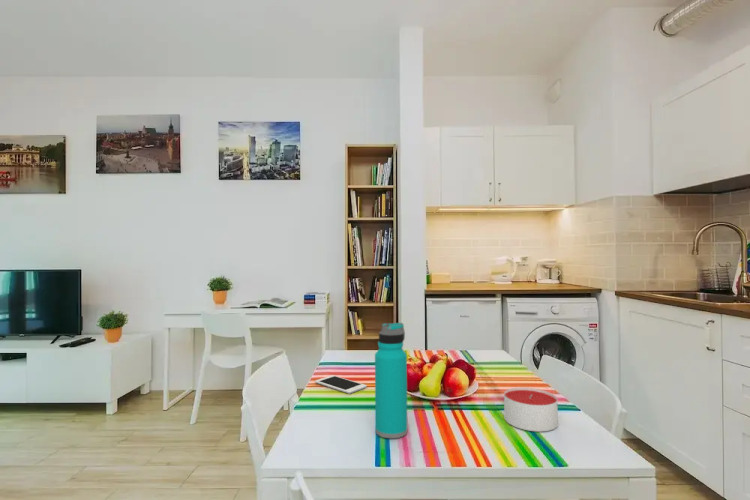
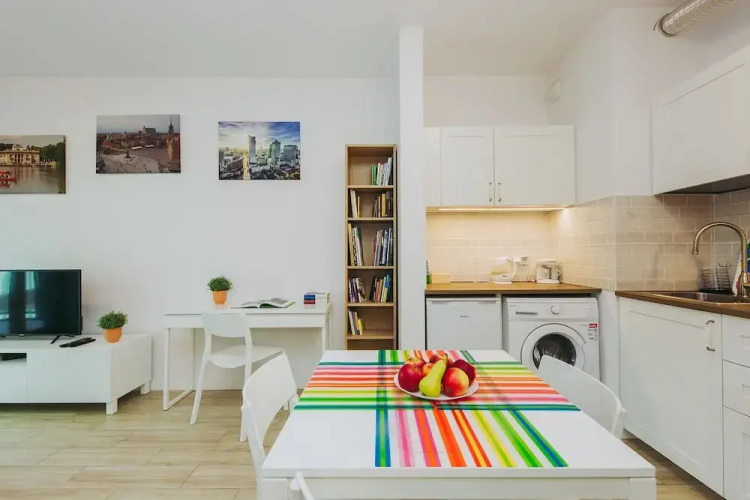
- water bottle [374,322,408,439]
- candle [503,386,559,433]
- cell phone [314,374,368,395]
